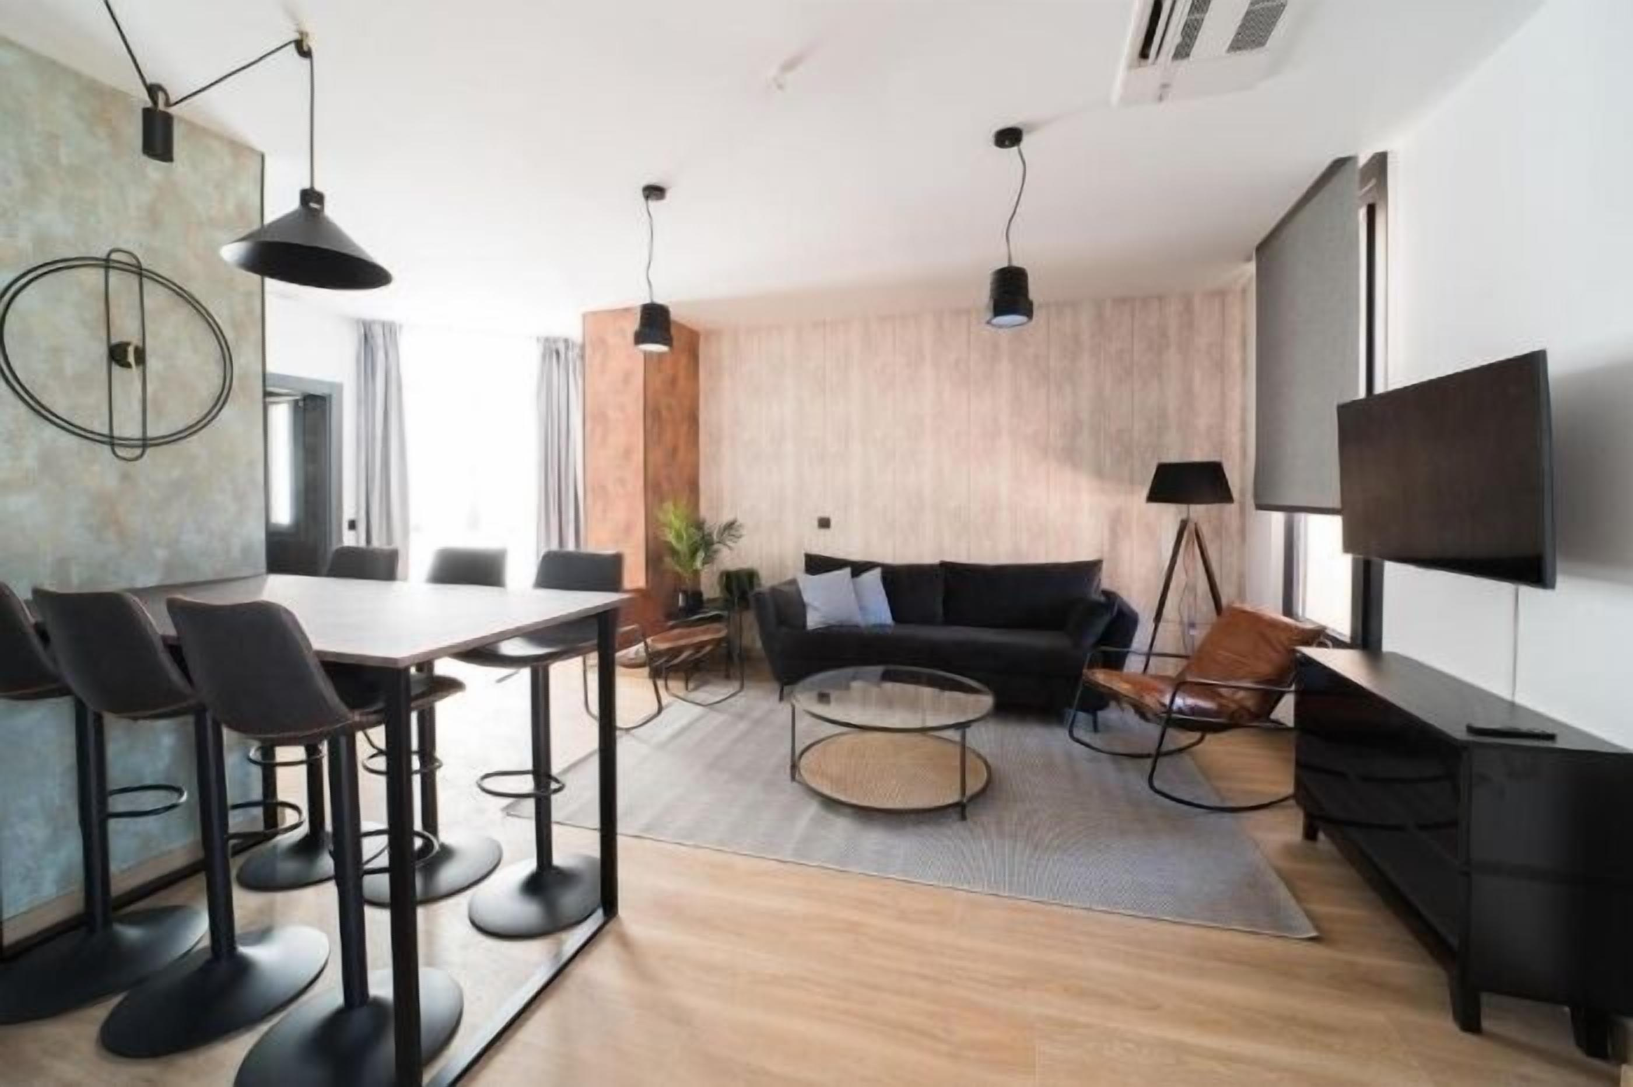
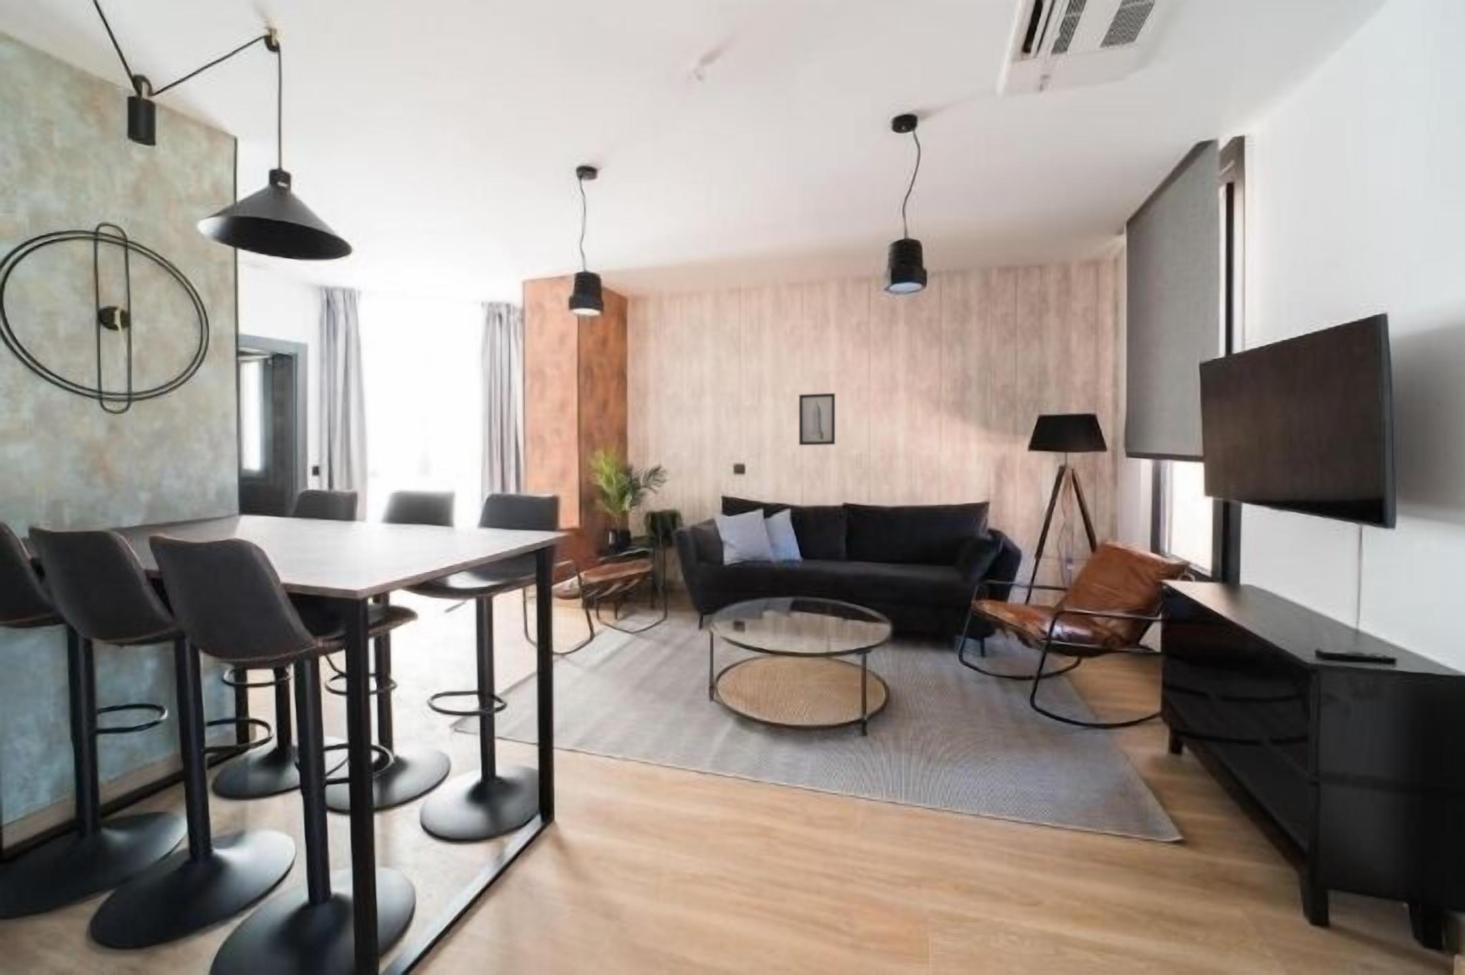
+ wall art [799,393,836,446]
